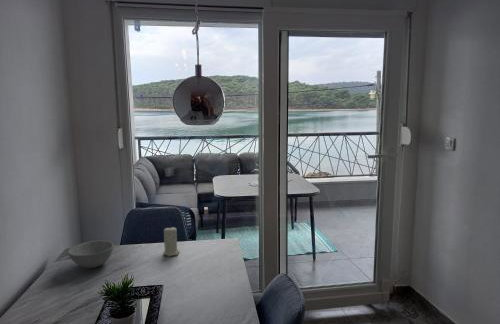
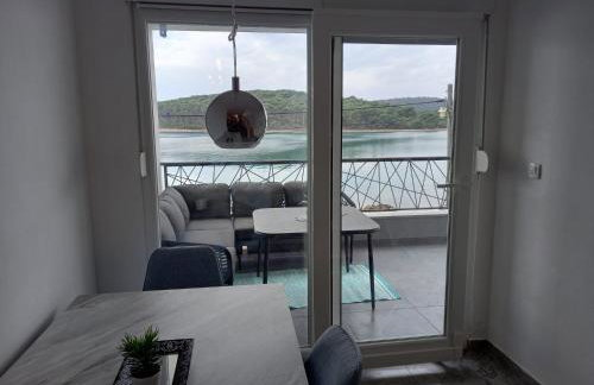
- candle [162,225,180,257]
- bowl [67,239,115,269]
